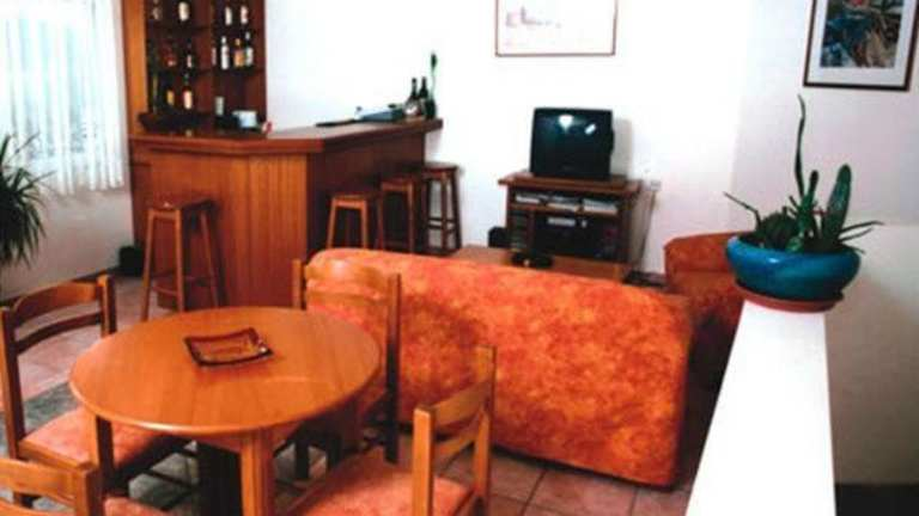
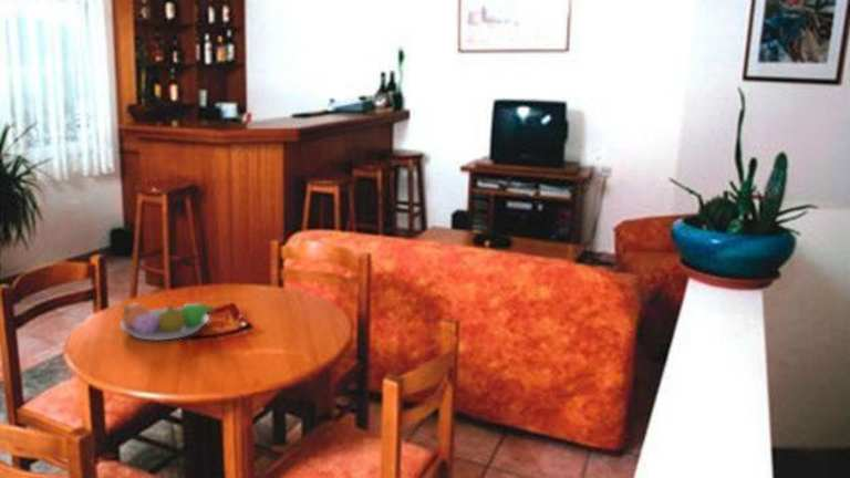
+ fruit bowl [120,302,215,342]
